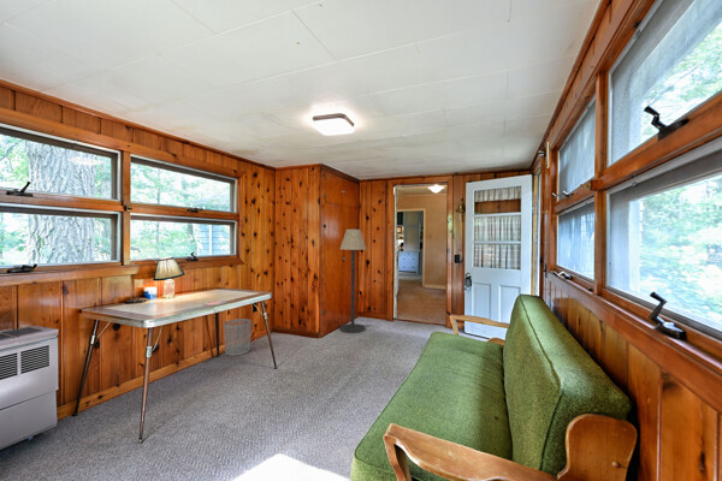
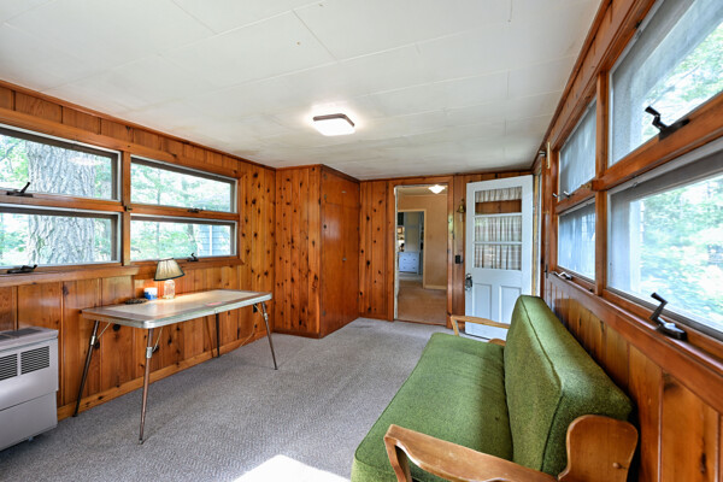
- waste bin [223,317,253,357]
- floor lamp [338,228,367,334]
